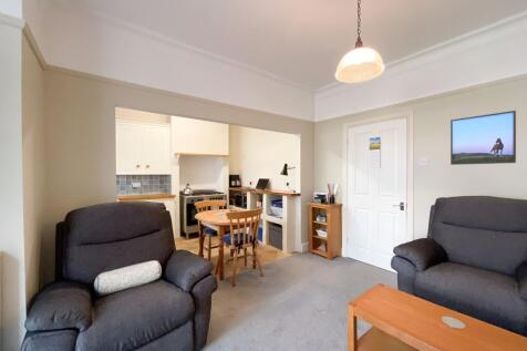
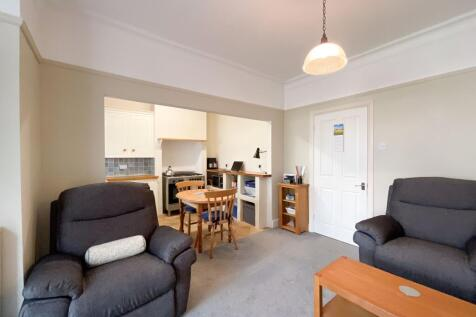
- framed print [450,110,517,166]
